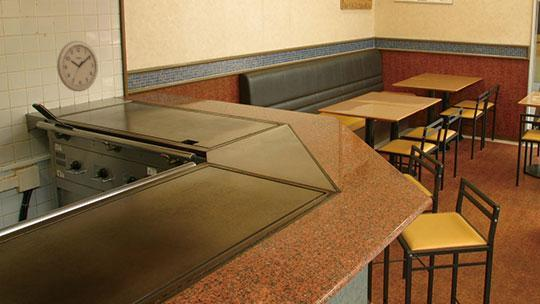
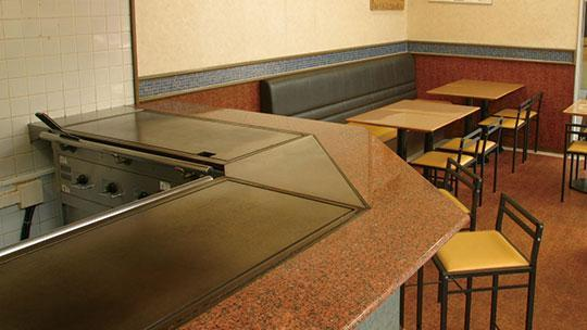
- wall clock [56,40,99,92]
